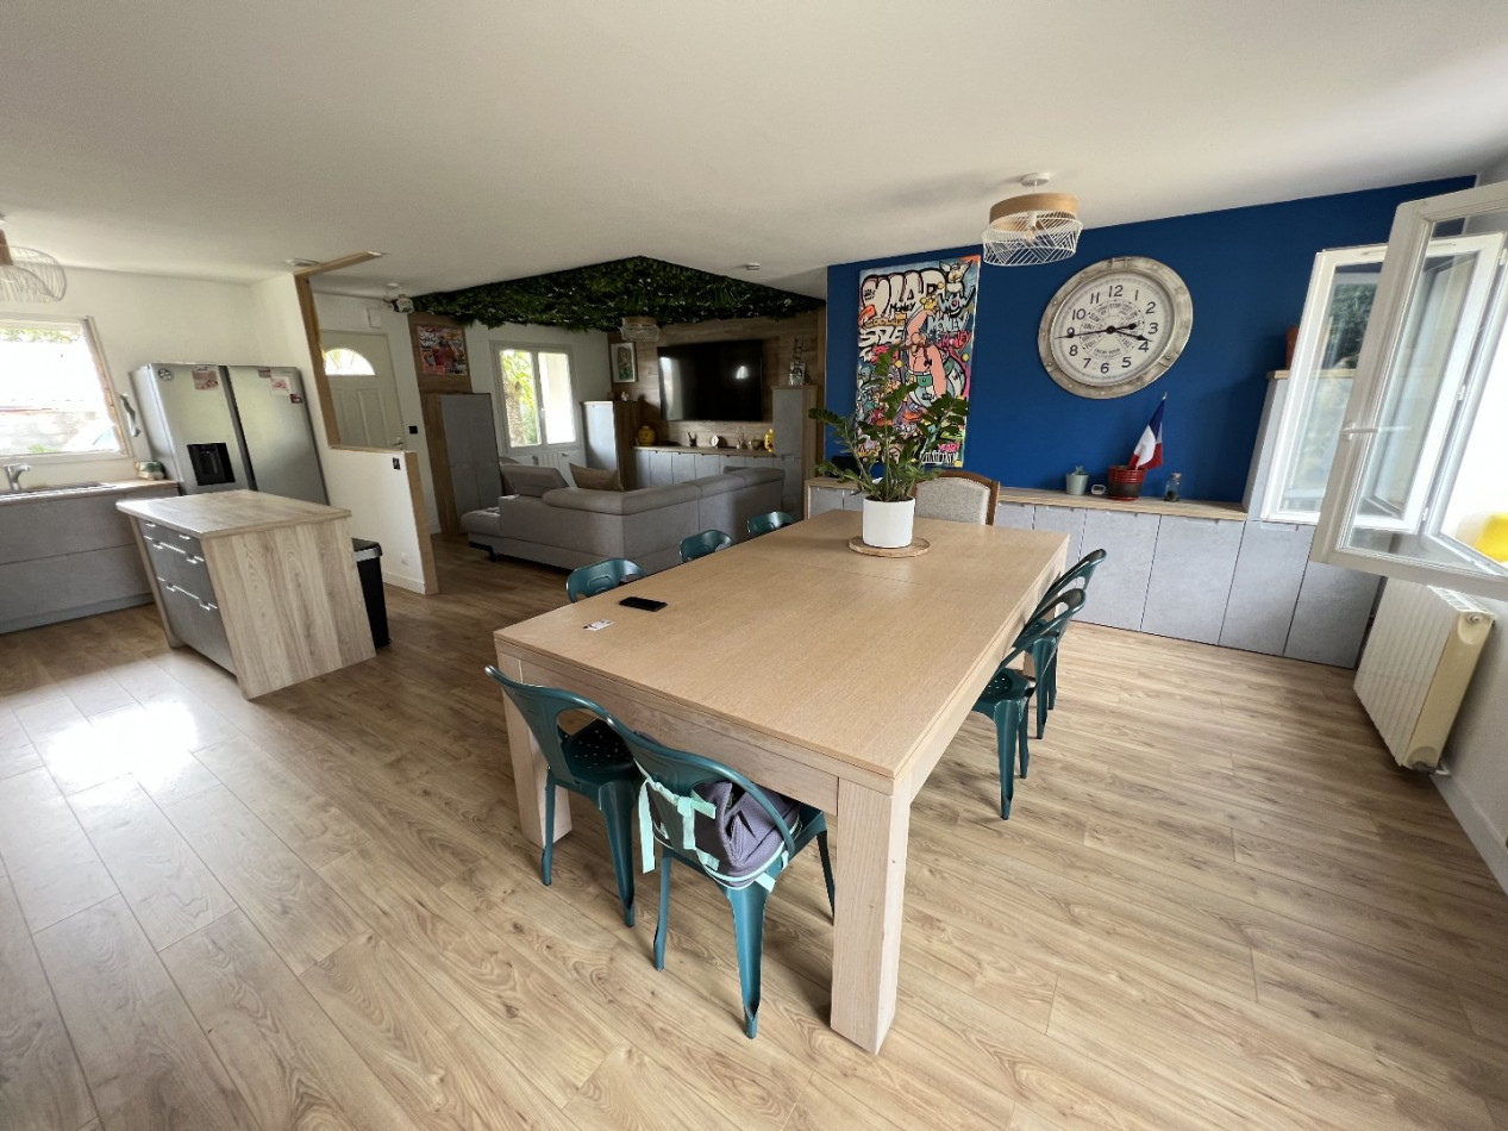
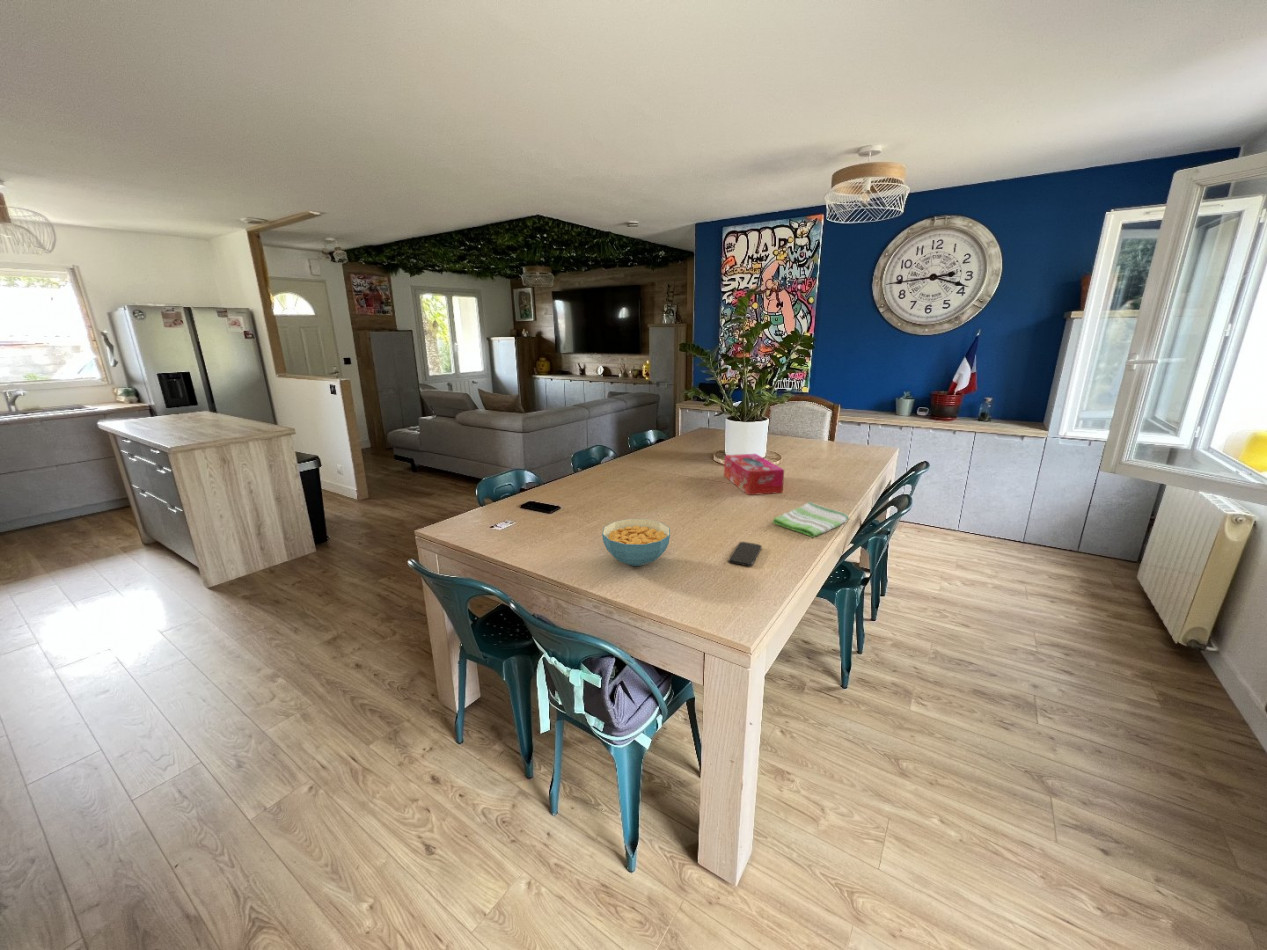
+ cereal bowl [601,518,671,567]
+ tissue box [723,453,785,496]
+ smartphone [727,541,763,568]
+ dish towel [771,501,850,538]
